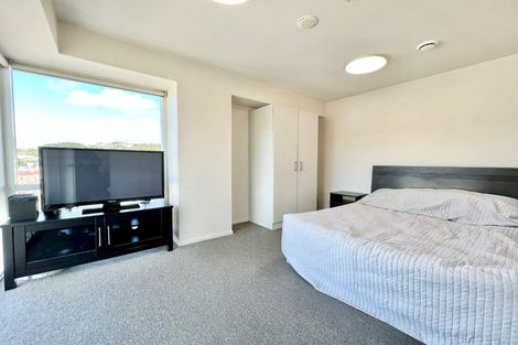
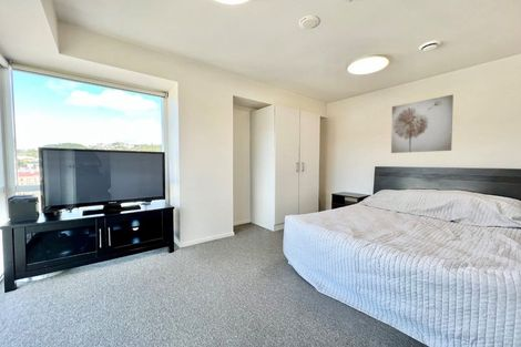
+ wall art [390,94,454,154]
